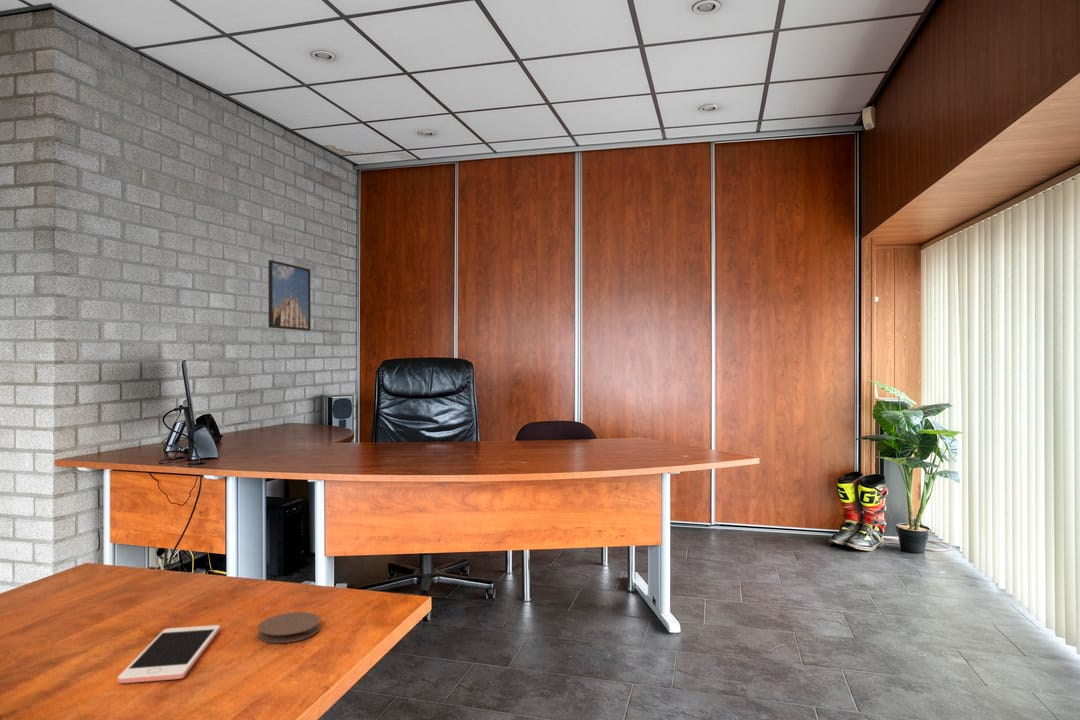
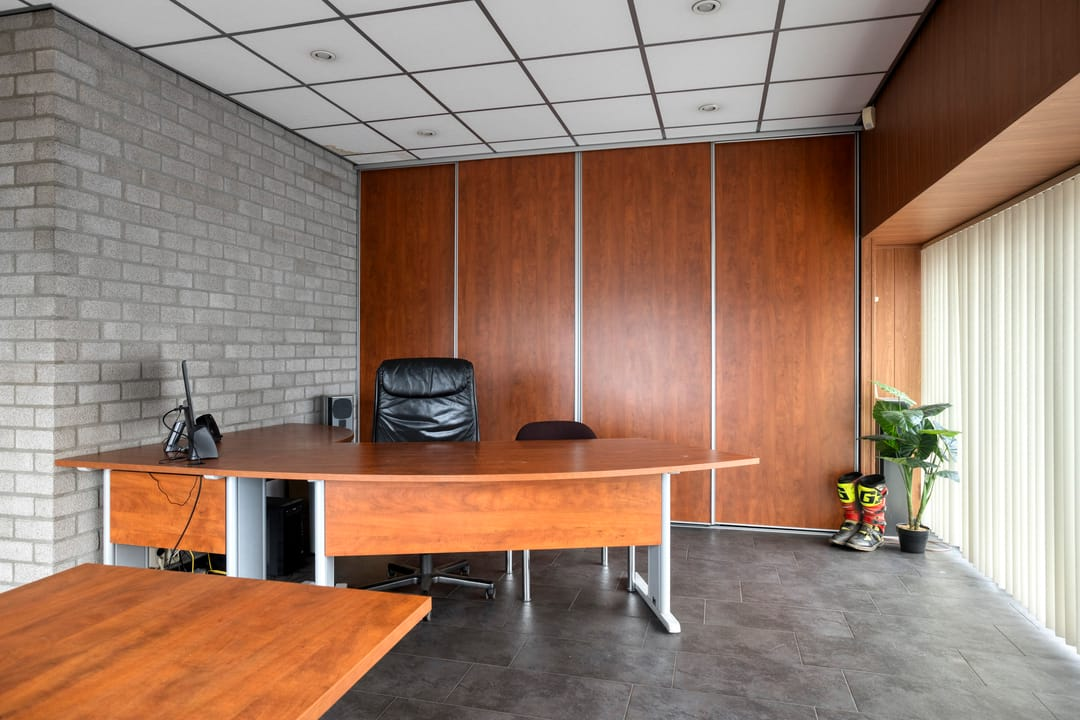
- cell phone [117,624,221,684]
- coaster [257,611,321,644]
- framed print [268,259,312,332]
